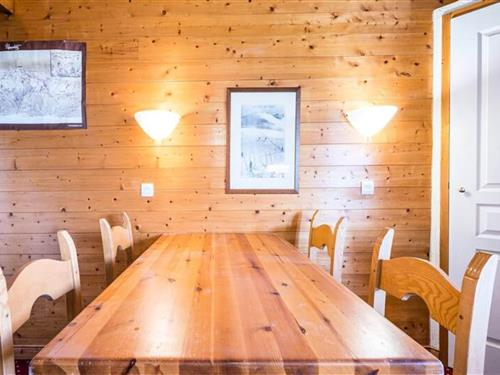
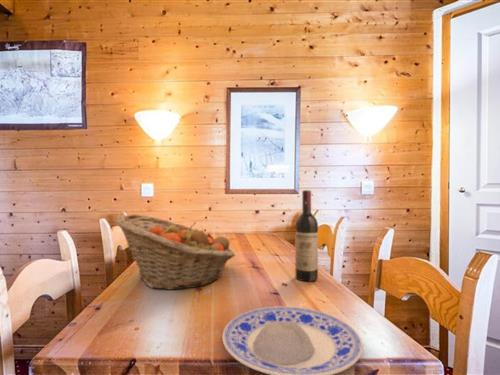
+ fruit basket [115,213,236,291]
+ wine bottle [294,189,319,282]
+ plate [221,305,364,375]
